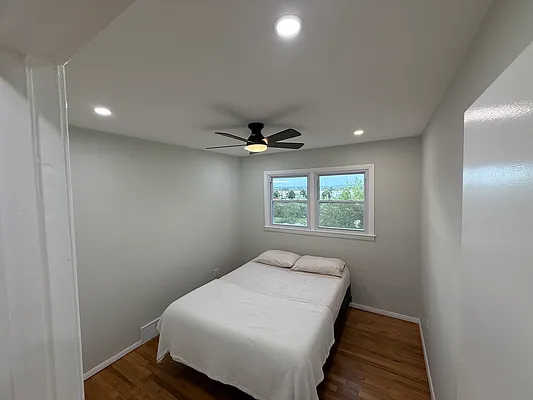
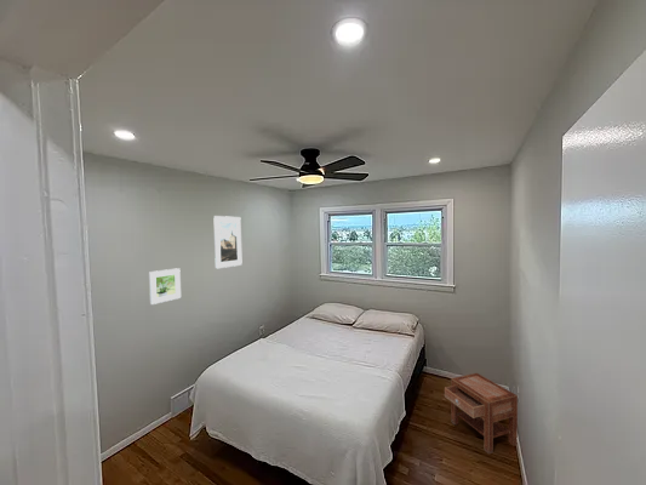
+ nightstand [444,372,519,455]
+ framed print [148,267,182,306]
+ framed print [212,215,244,270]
